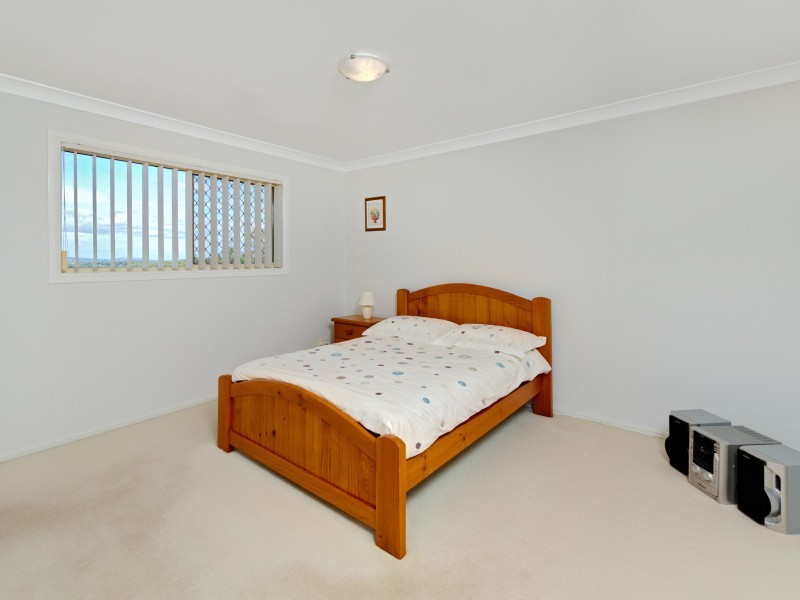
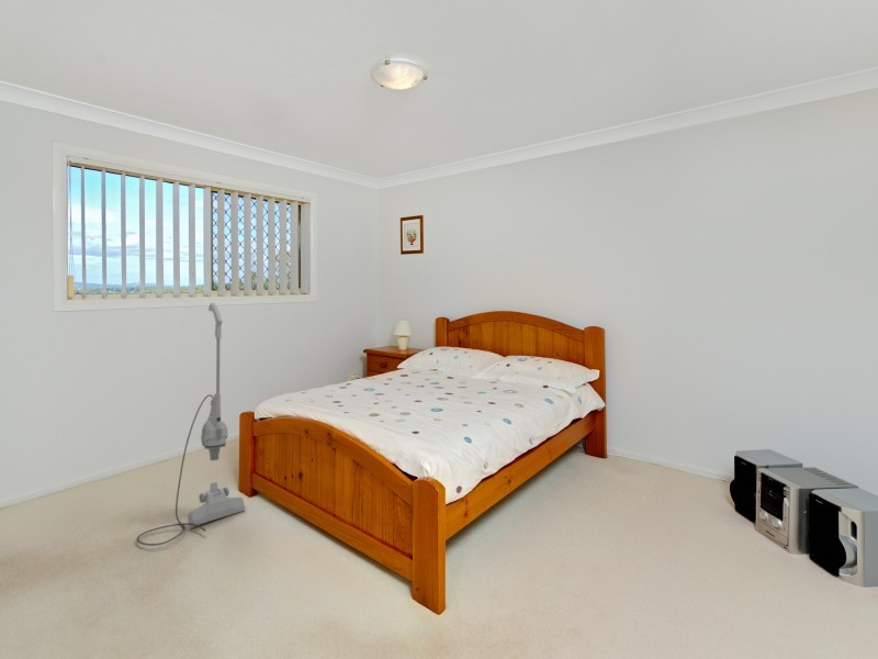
+ vacuum cleaner [136,302,246,547]
